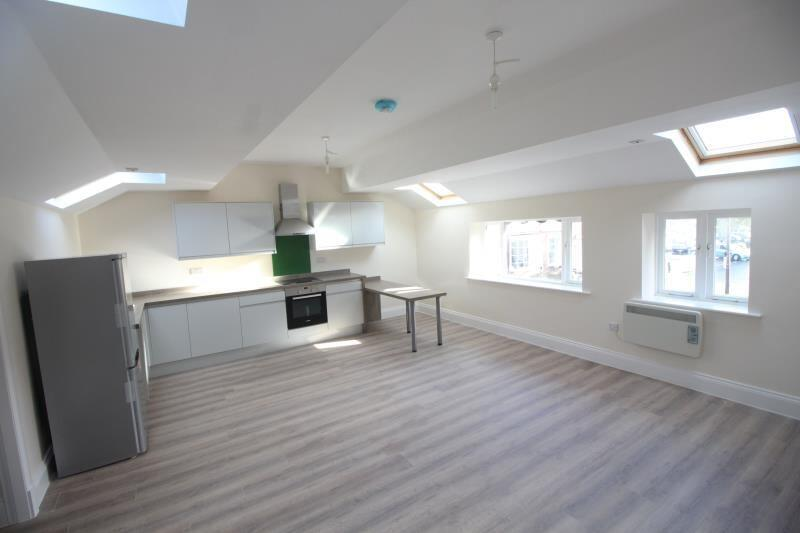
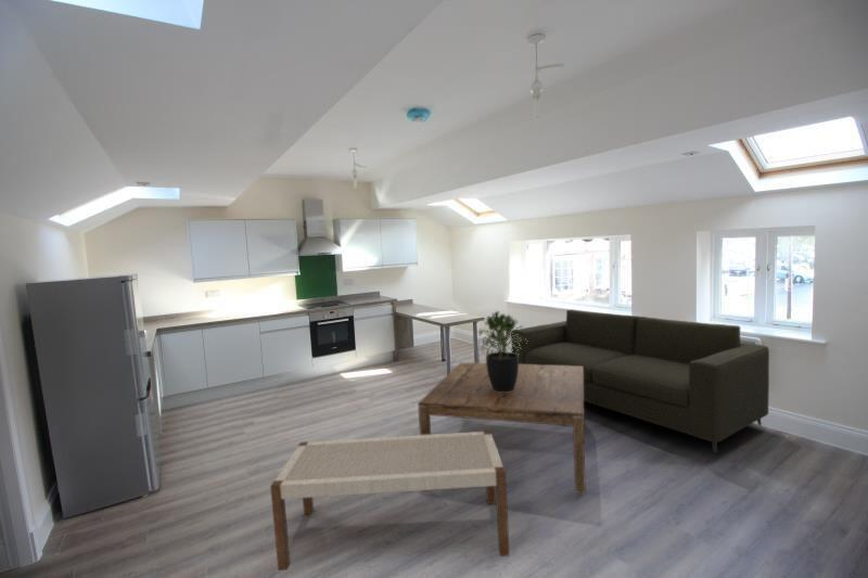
+ potted plant [476,309,528,391]
+ sofa [511,309,770,453]
+ bench [269,429,510,571]
+ coffee table [417,361,587,494]
